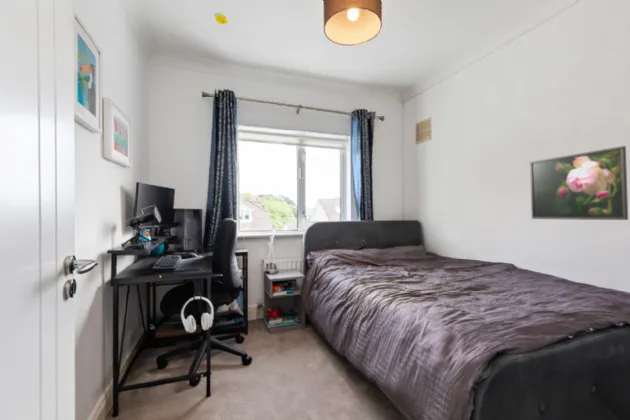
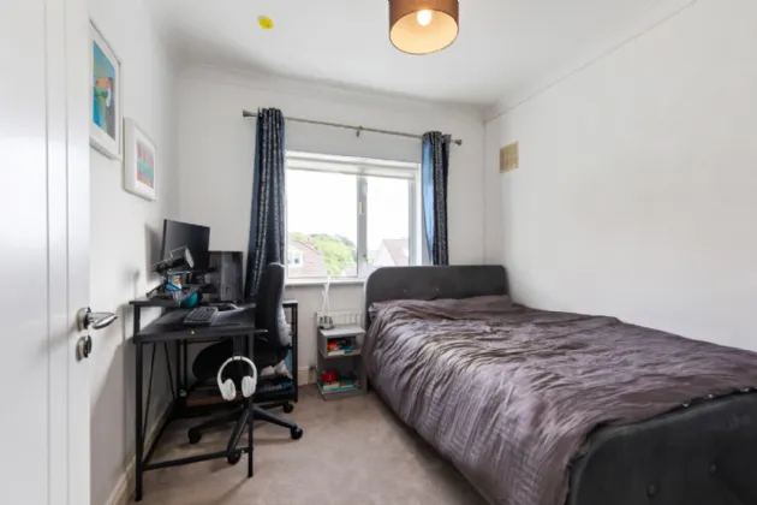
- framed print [529,145,629,221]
